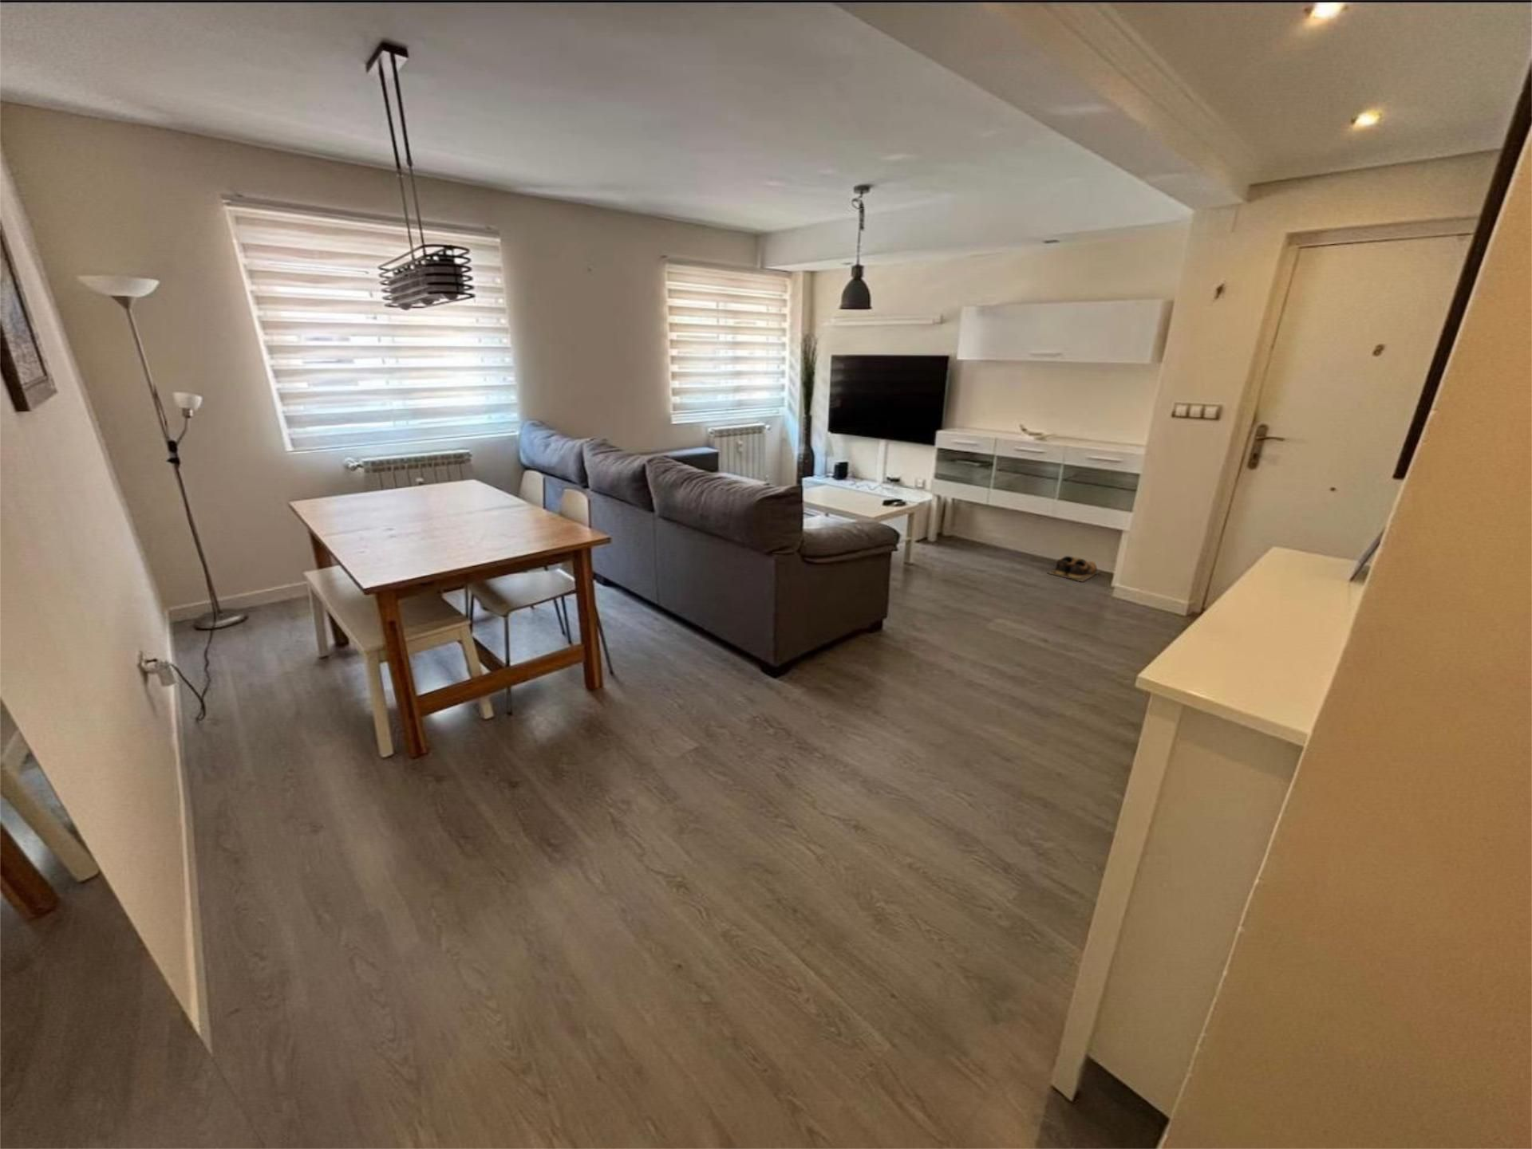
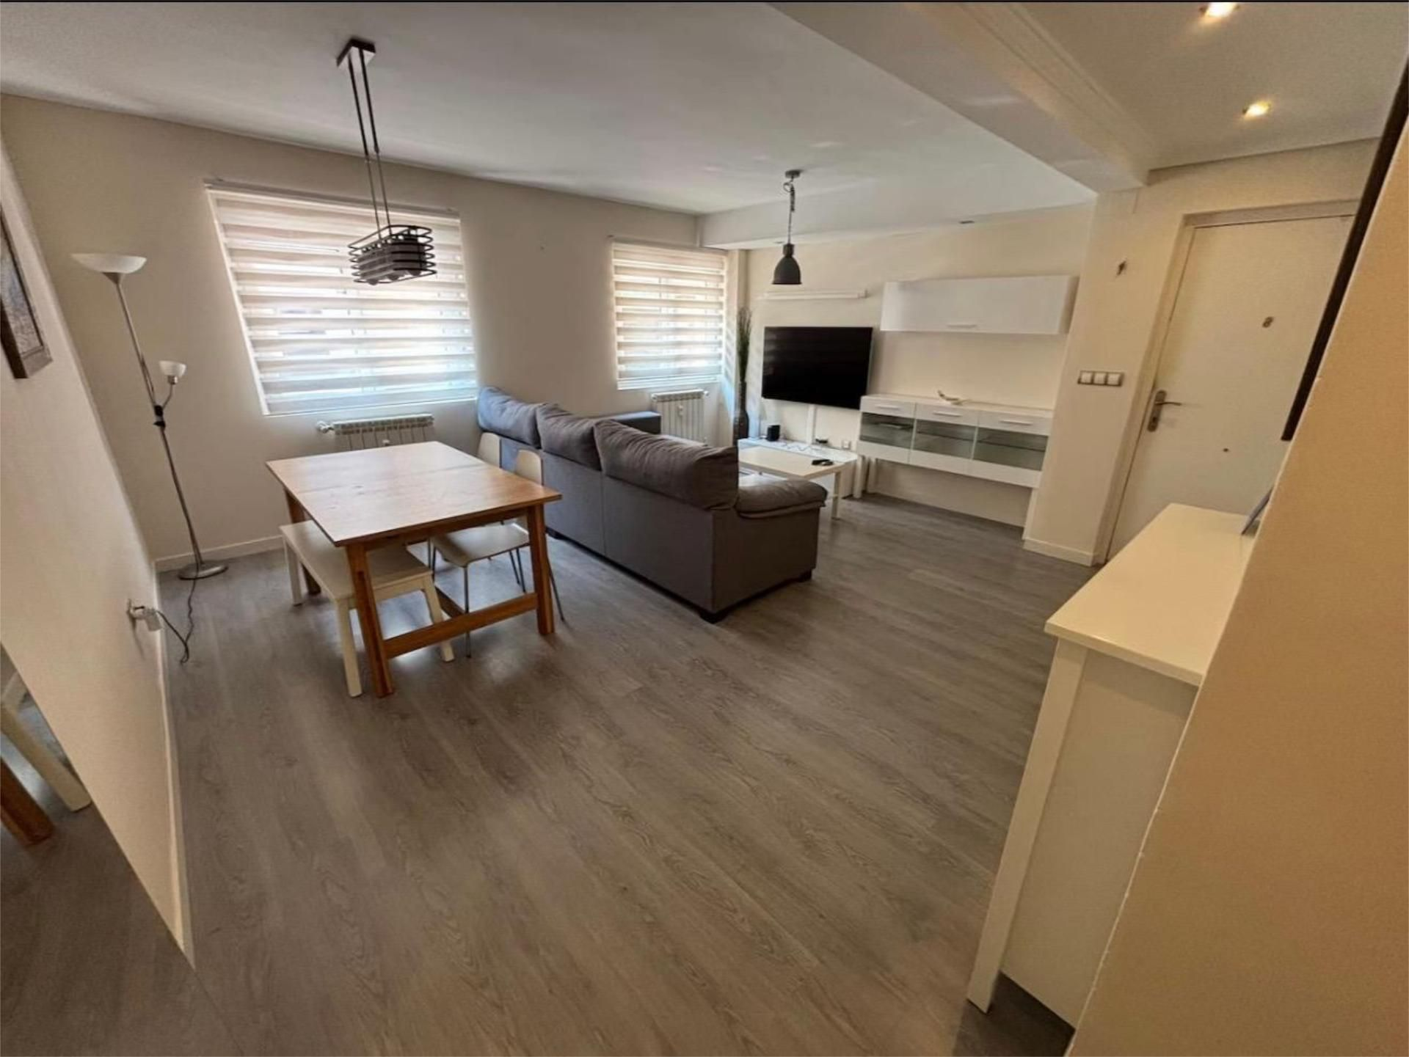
- shoes [1045,555,1100,583]
